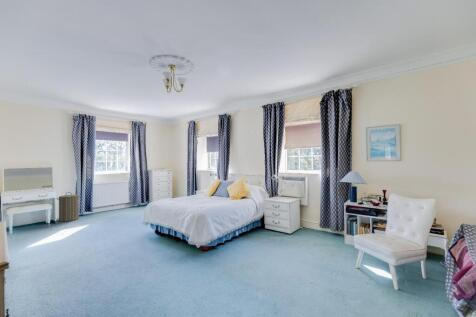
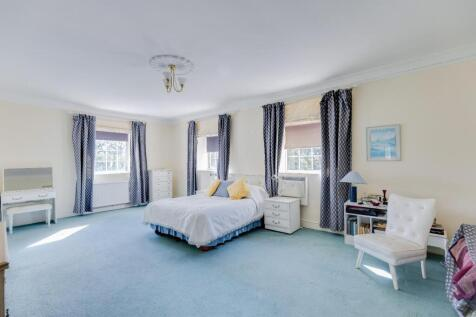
- laundry hamper [56,191,81,223]
